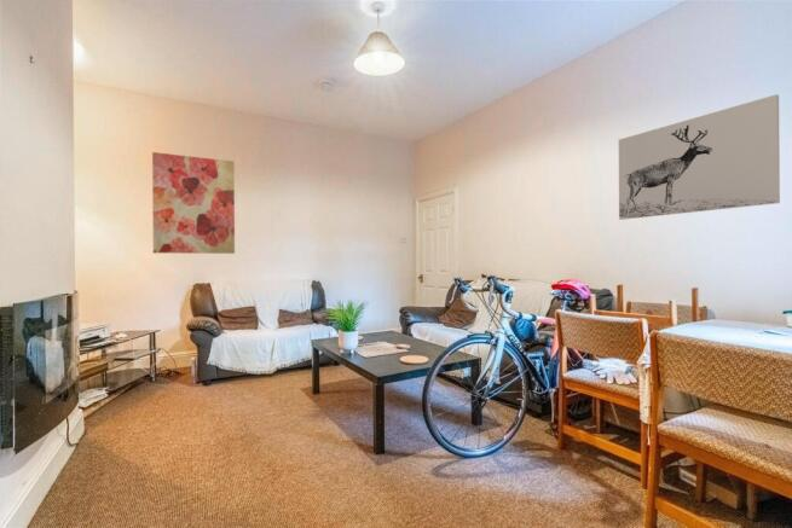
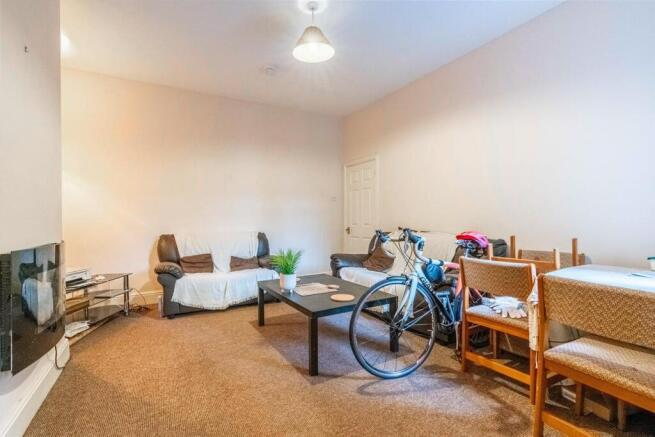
- wall art [618,93,781,221]
- wall art [151,151,236,255]
